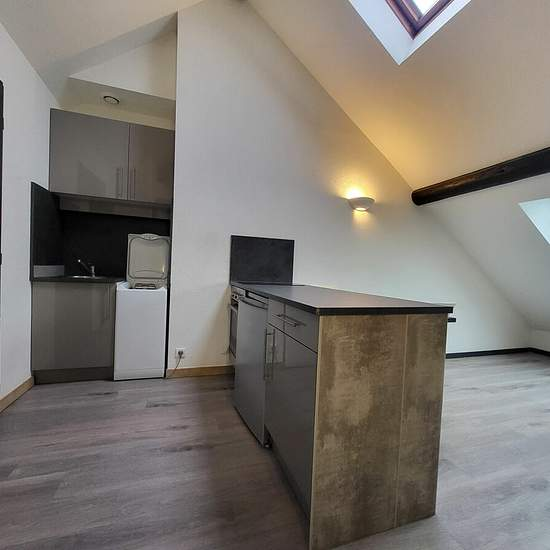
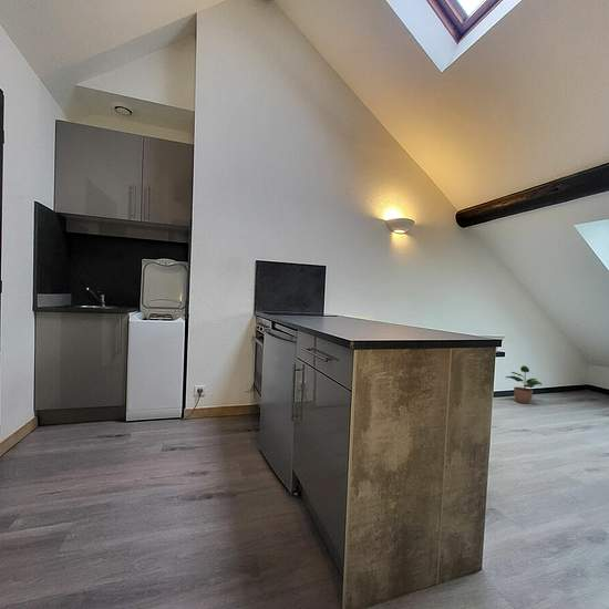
+ potted plant [505,364,543,405]
